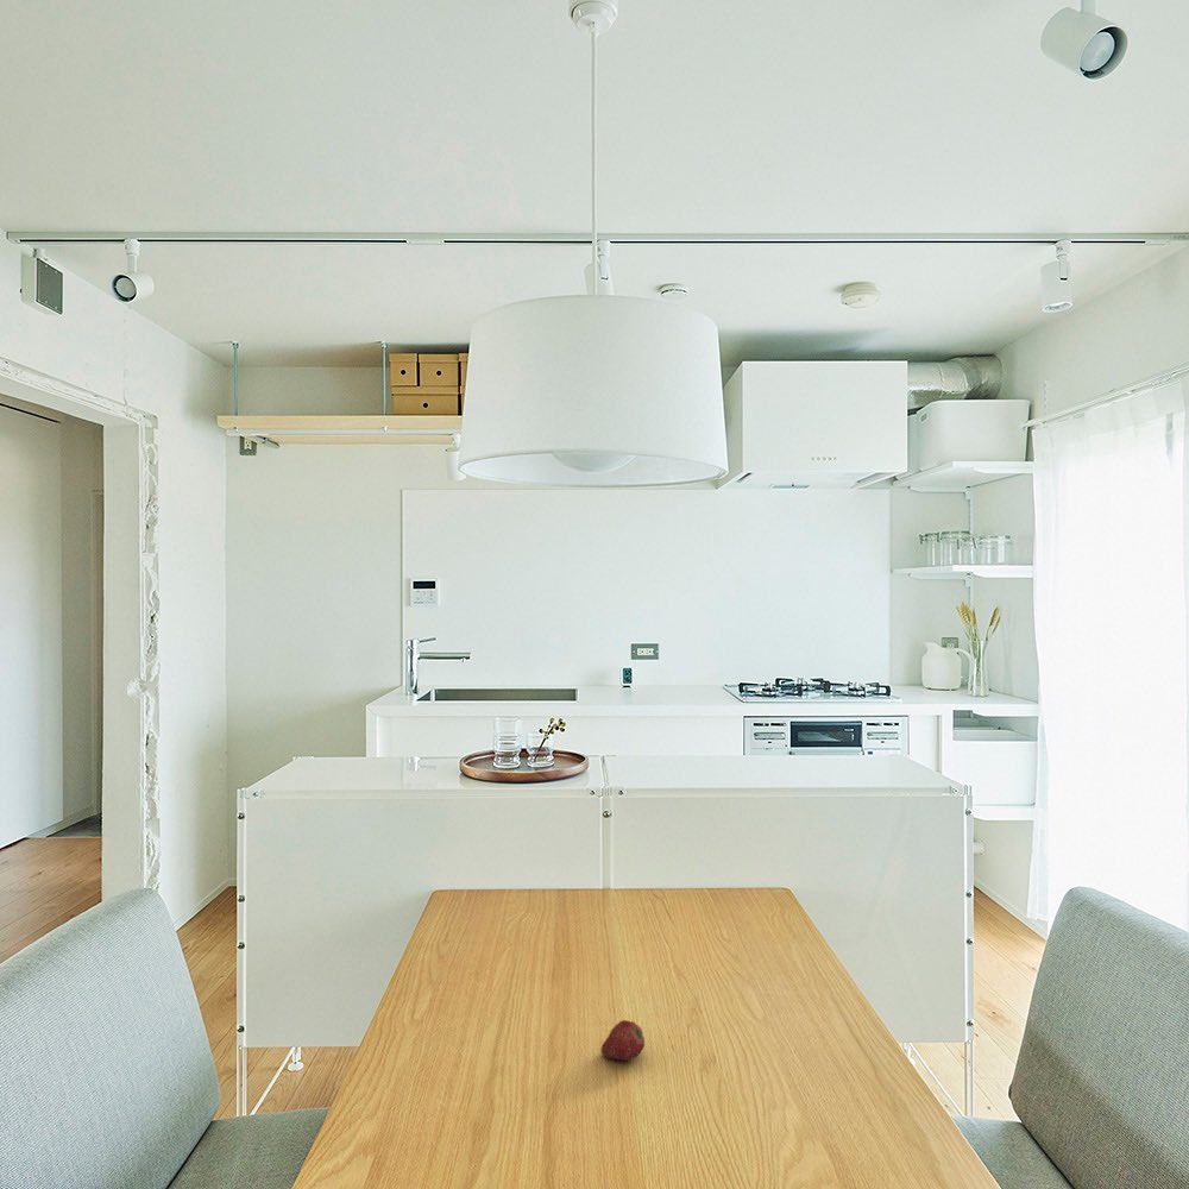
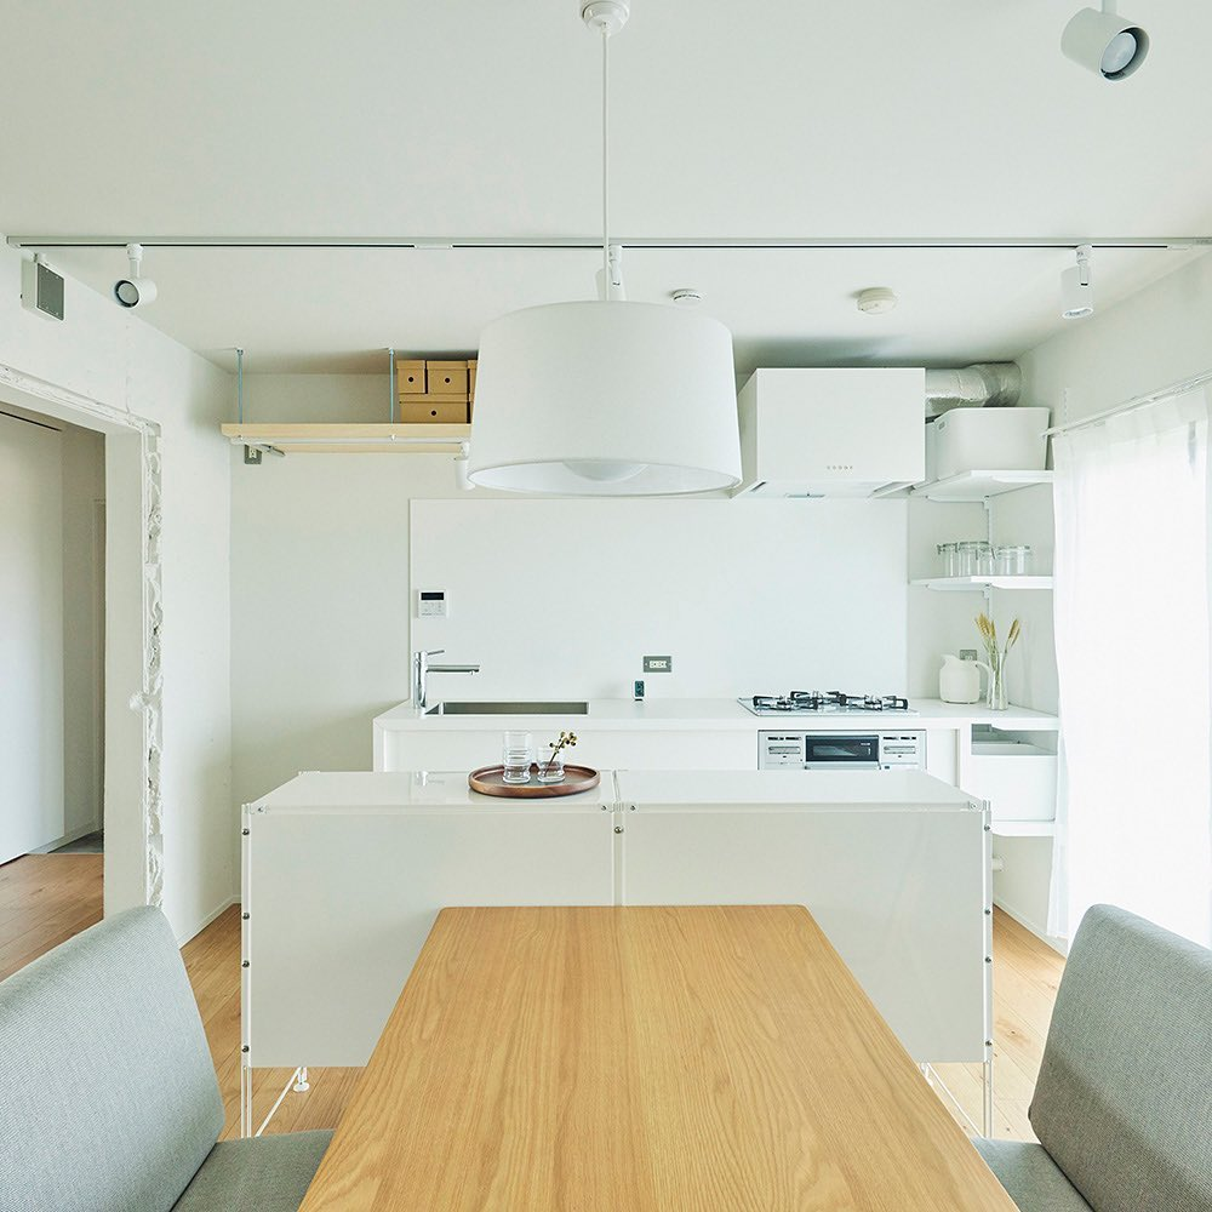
- fruit [599,1019,646,1062]
